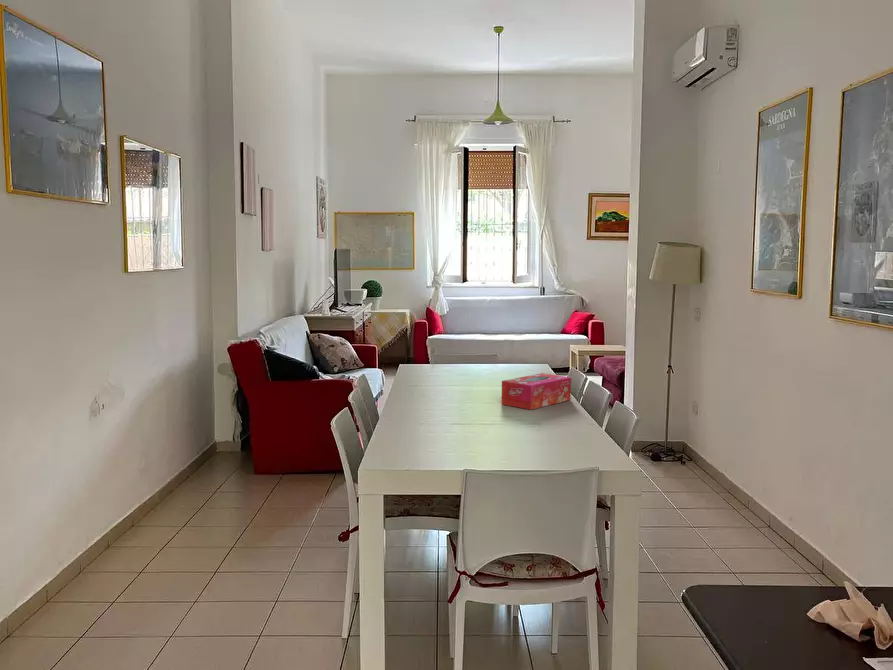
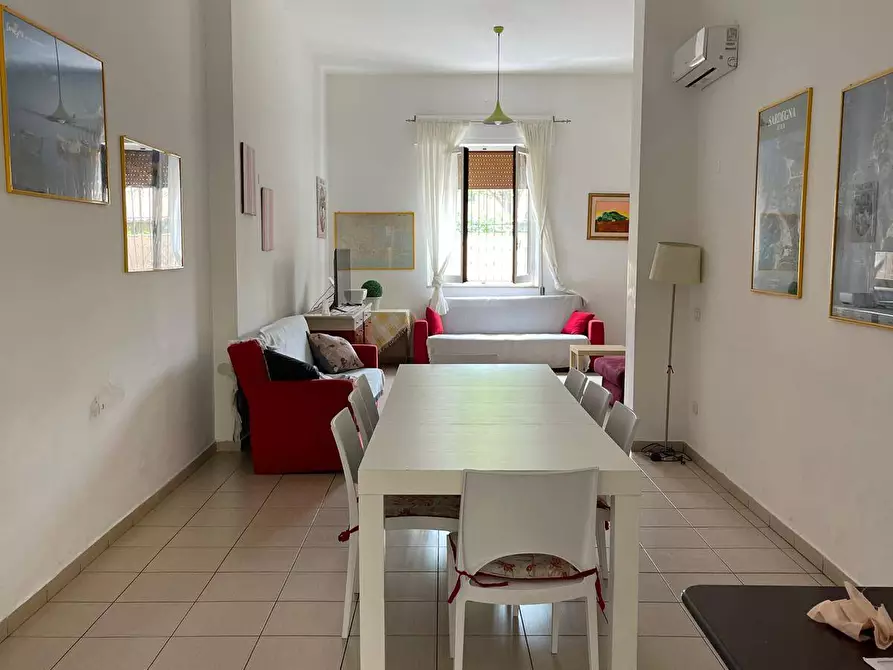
- tissue box [500,372,572,411]
